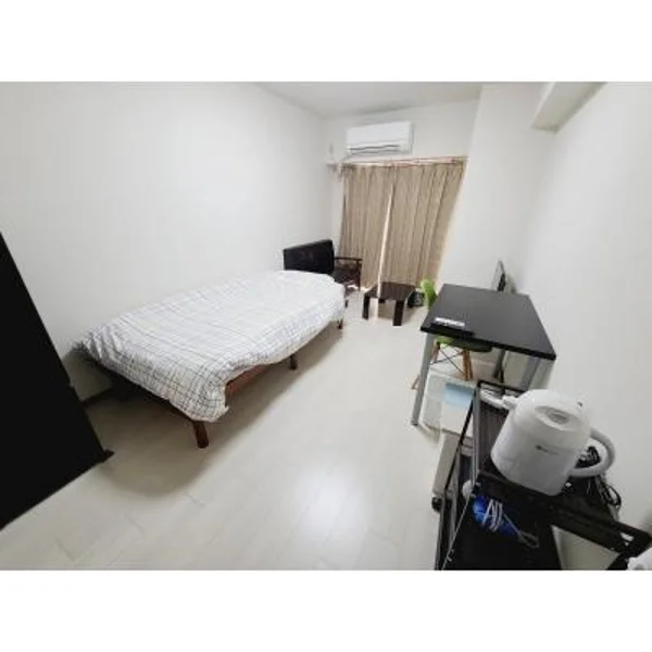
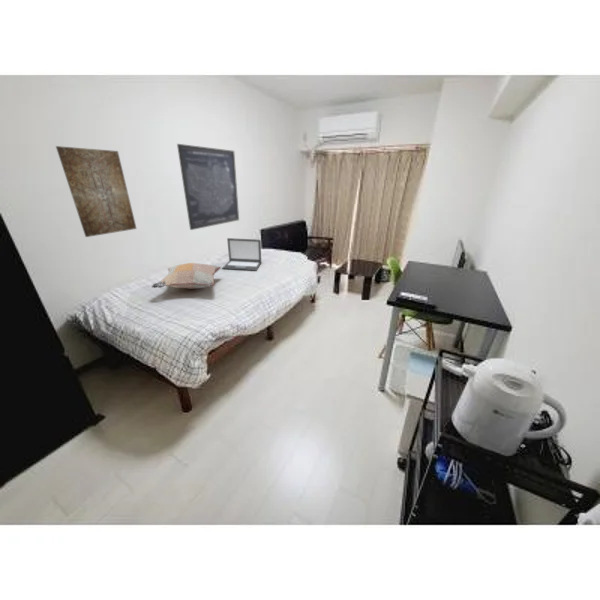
+ wall art [176,143,240,231]
+ wall art [55,145,138,238]
+ laptop [221,237,262,272]
+ decorative pillow [151,262,222,289]
